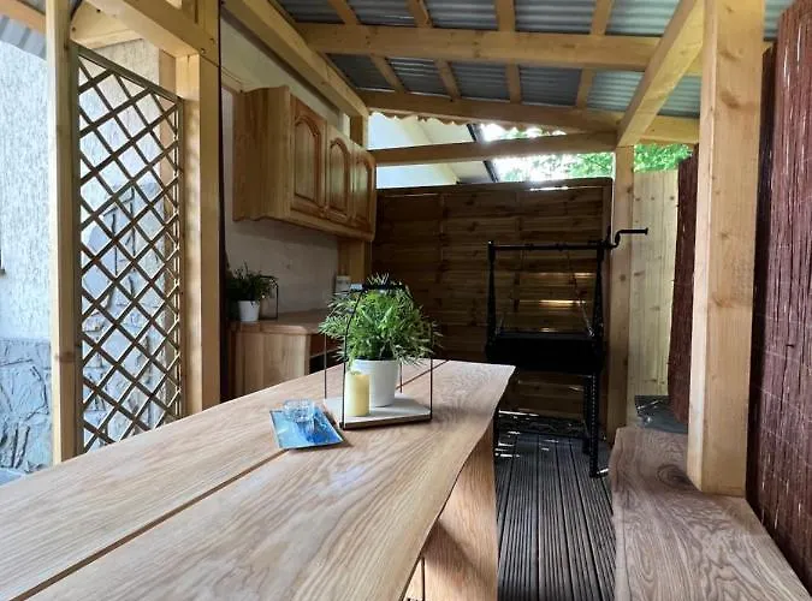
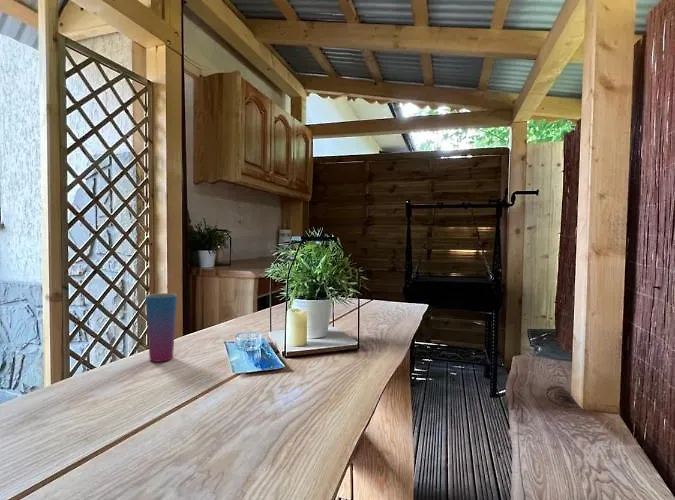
+ cup [144,292,178,363]
